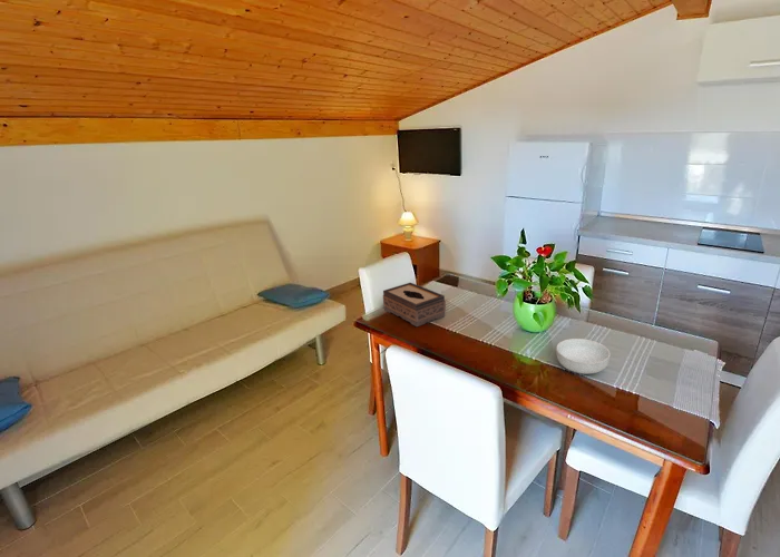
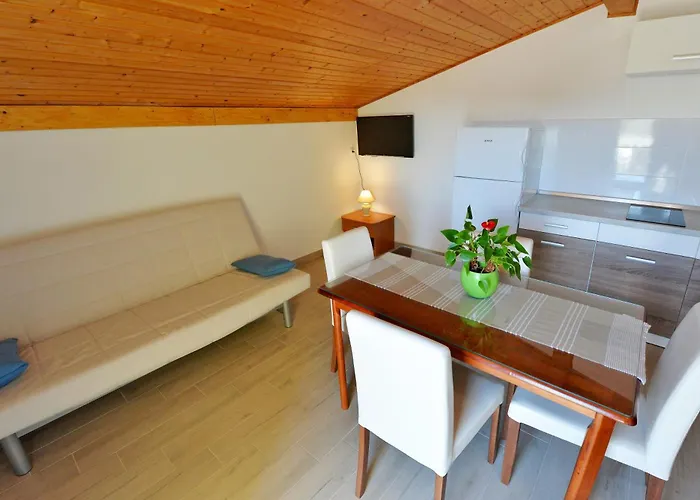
- cereal bowl [555,338,611,374]
- tissue box [382,282,447,328]
